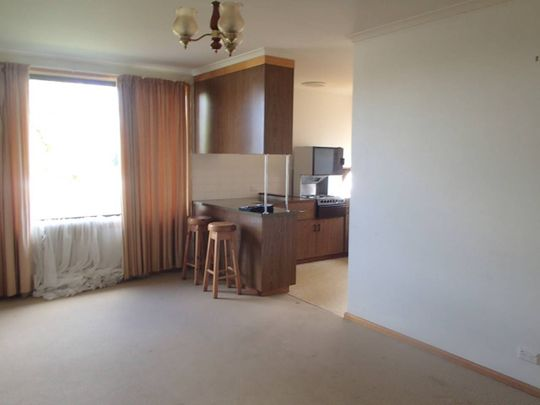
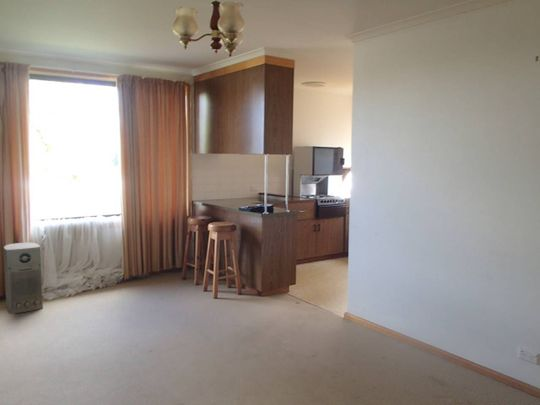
+ air purifier [3,242,44,315]
